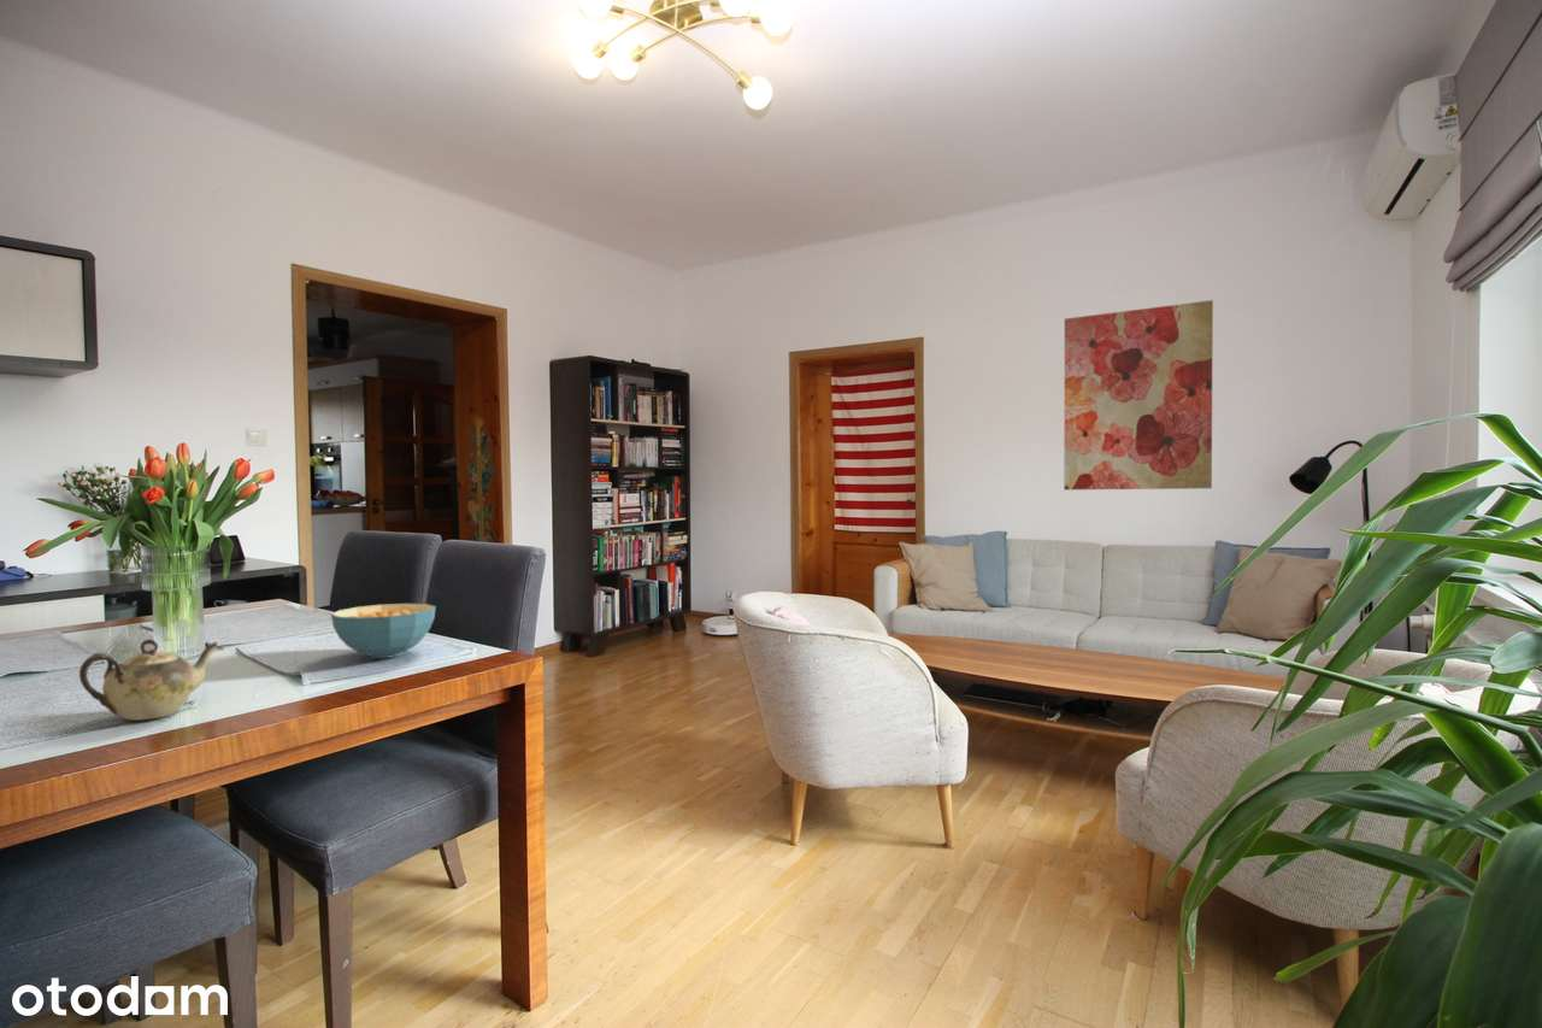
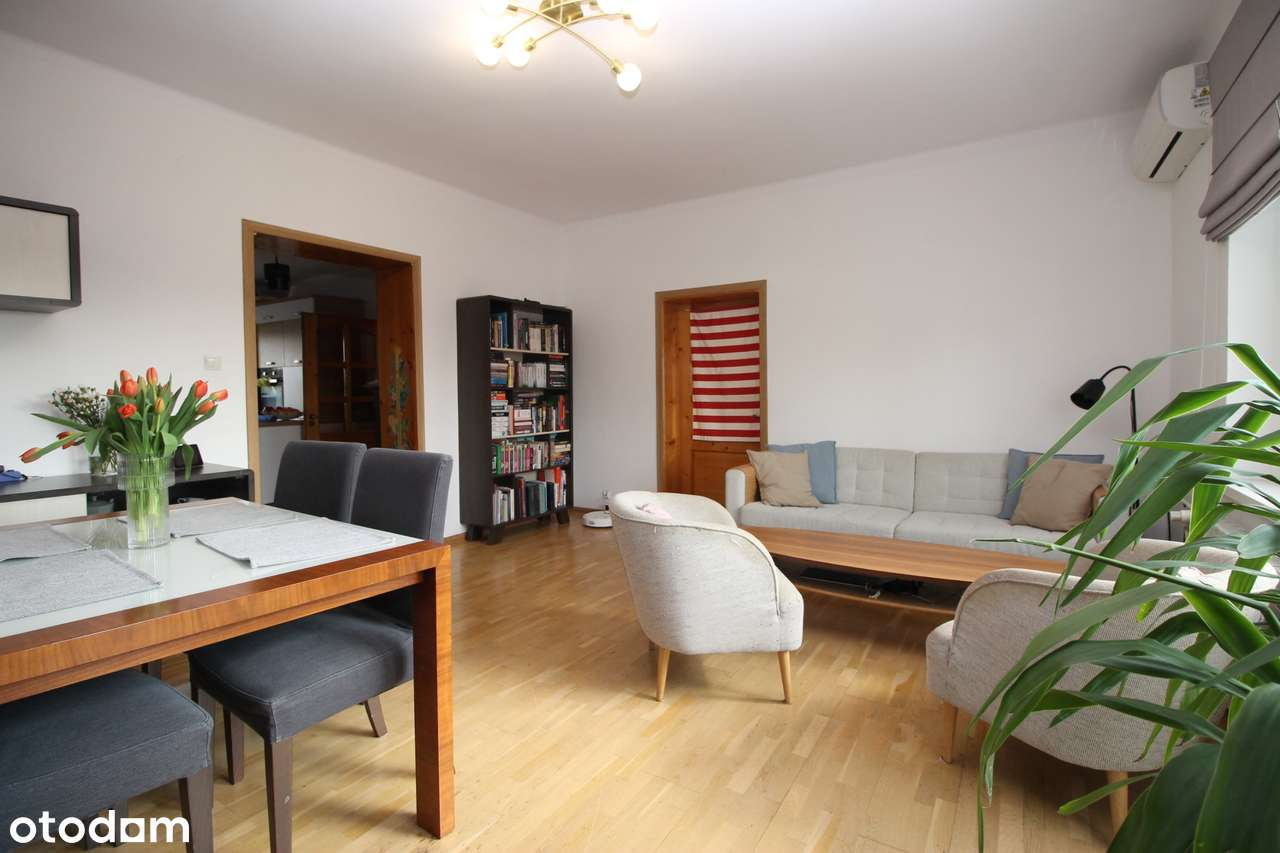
- cereal bowl [330,603,437,659]
- teapot [78,638,225,722]
- wall art [1063,299,1214,490]
